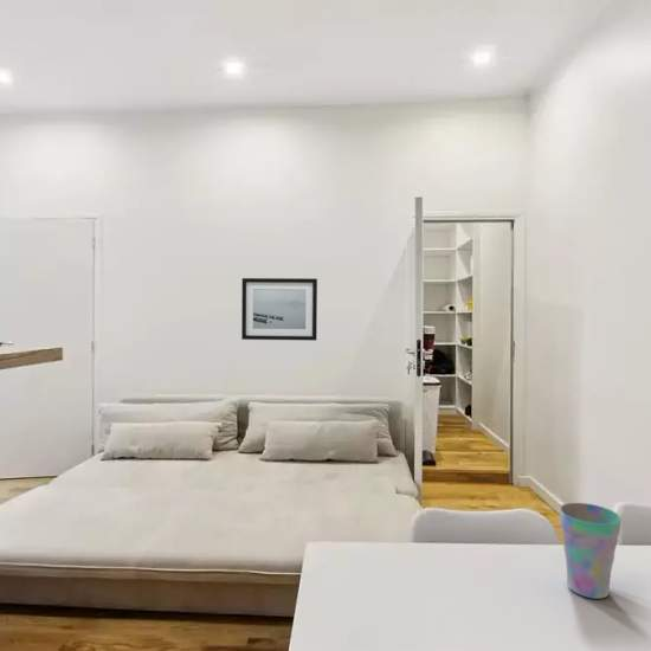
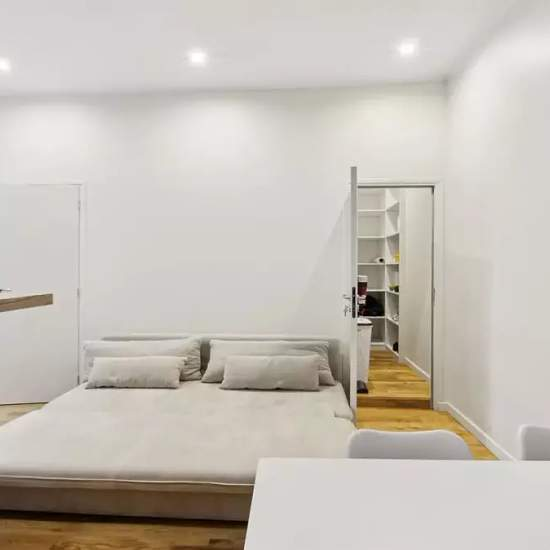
- cup [559,502,623,600]
- wall art [240,277,318,342]
